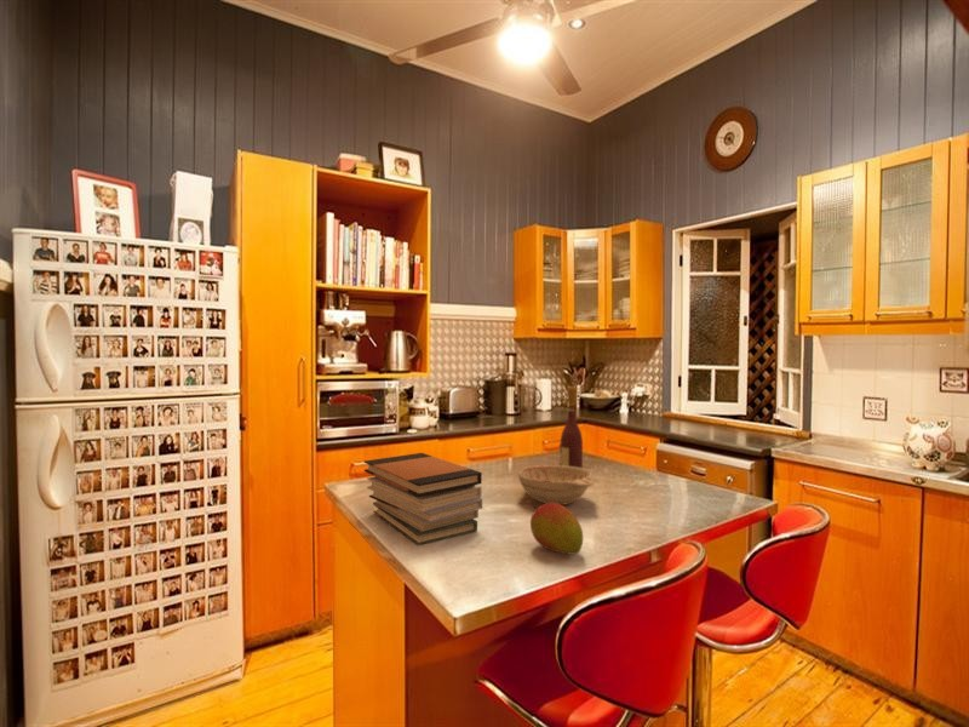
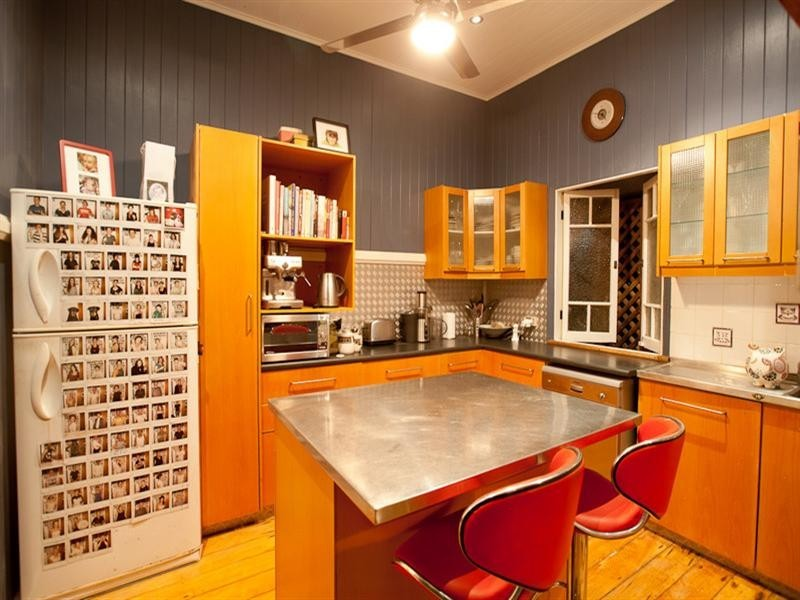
- wine bottle [558,387,584,469]
- fruit [529,503,584,556]
- decorative bowl [517,464,595,506]
- book stack [363,452,483,546]
